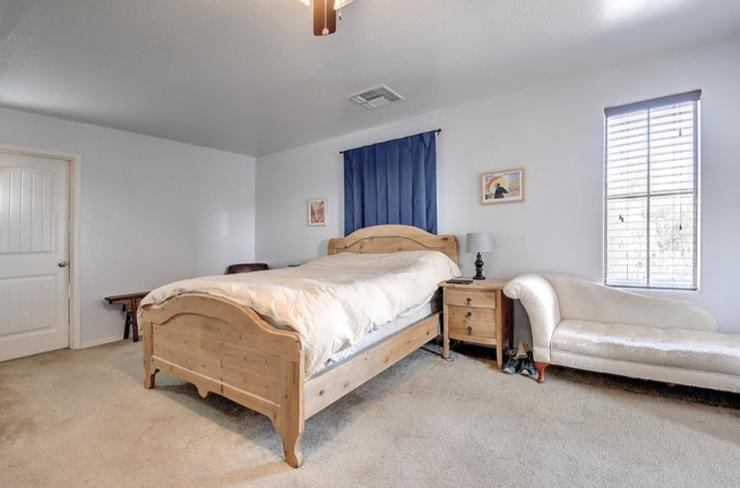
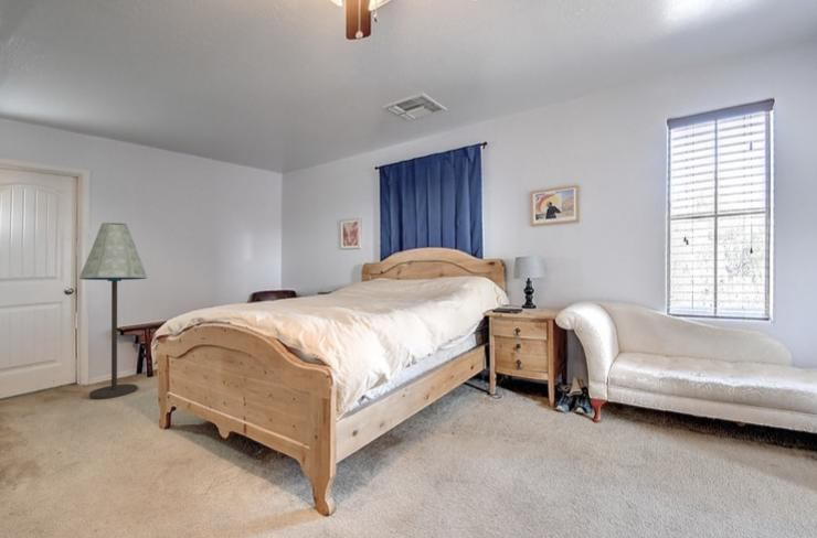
+ floor lamp [78,222,148,400]
